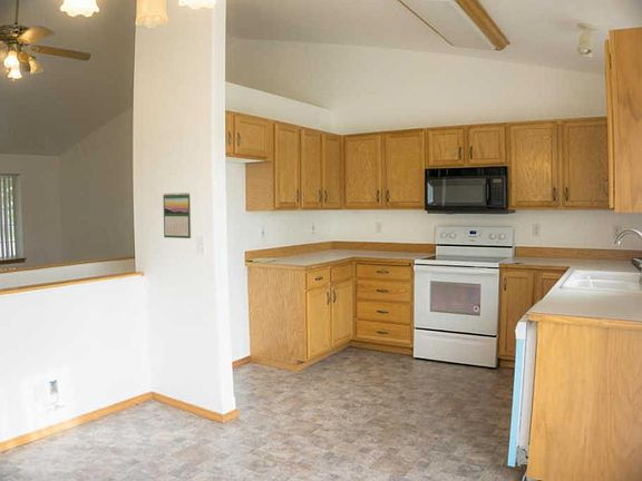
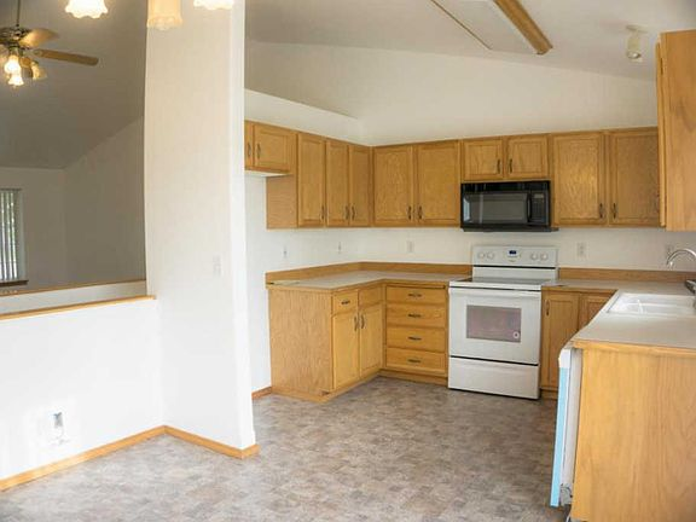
- calendar [162,192,192,239]
